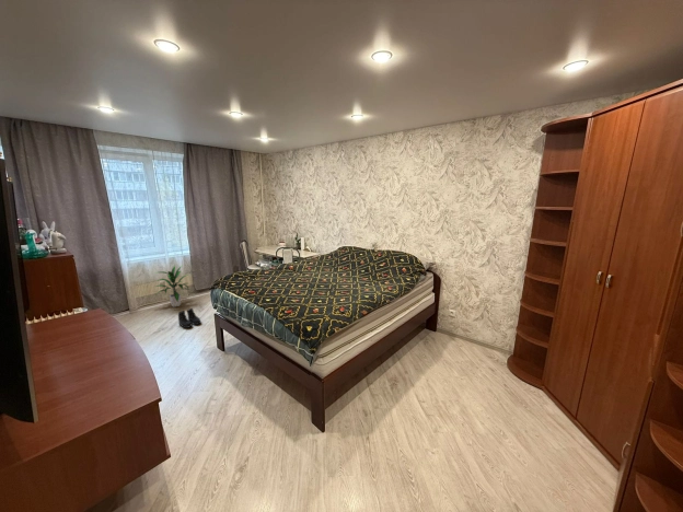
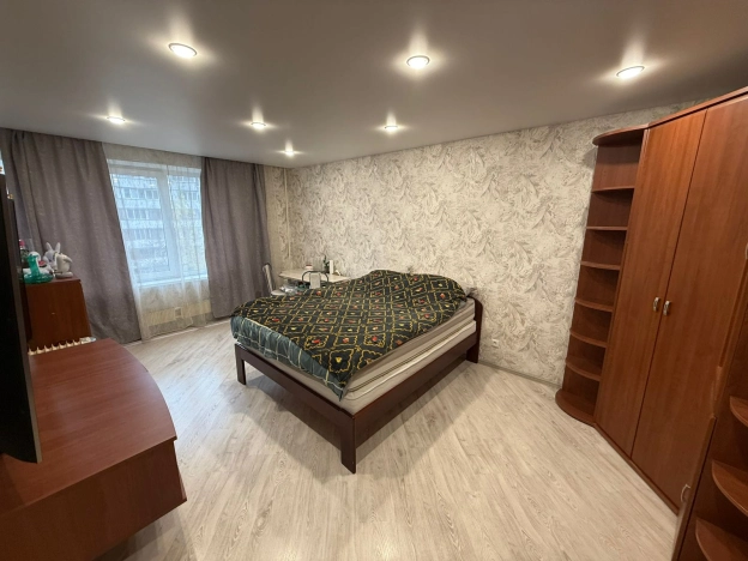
- boots [177,307,202,329]
- indoor plant [153,265,190,309]
